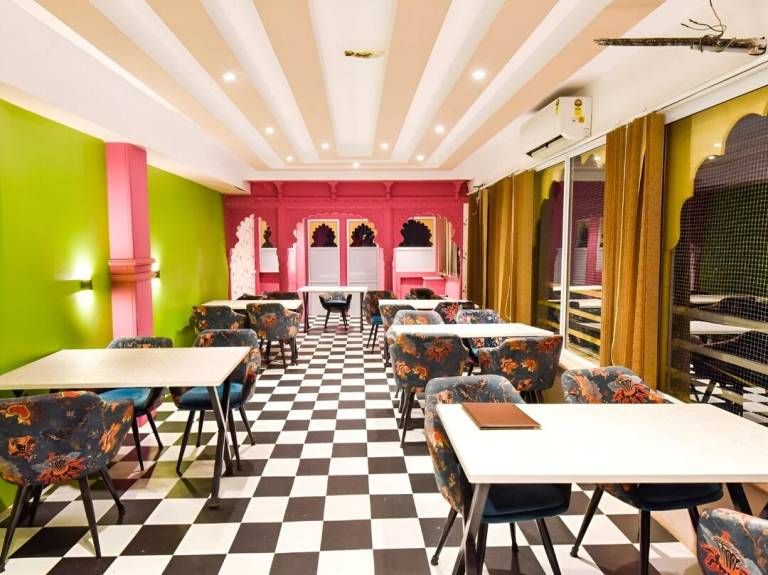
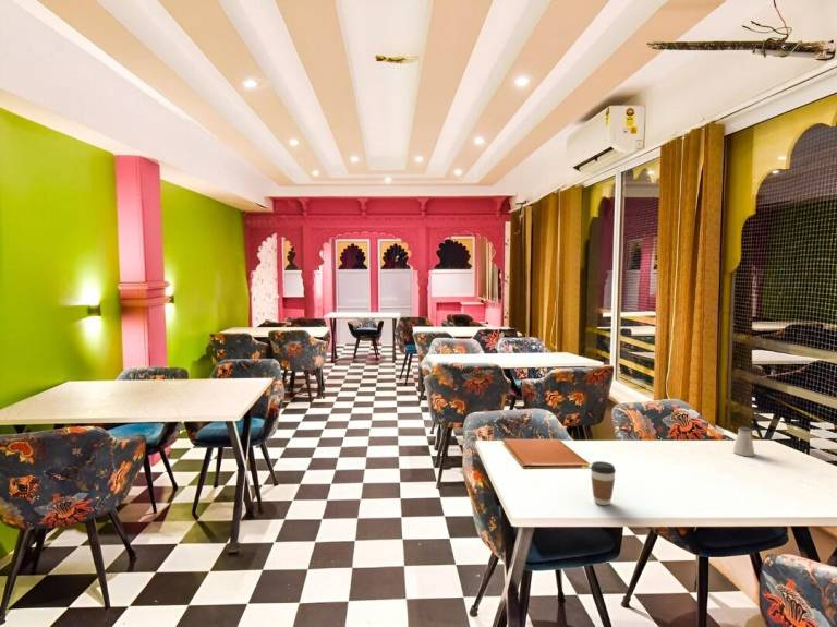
+ saltshaker [732,426,755,457]
+ coffee cup [590,460,617,506]
